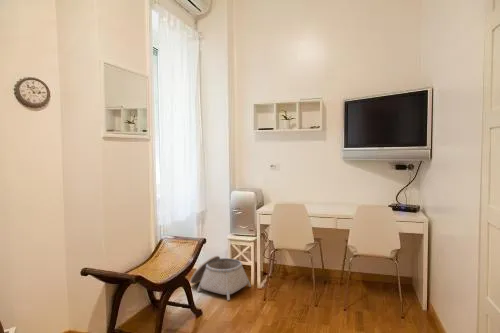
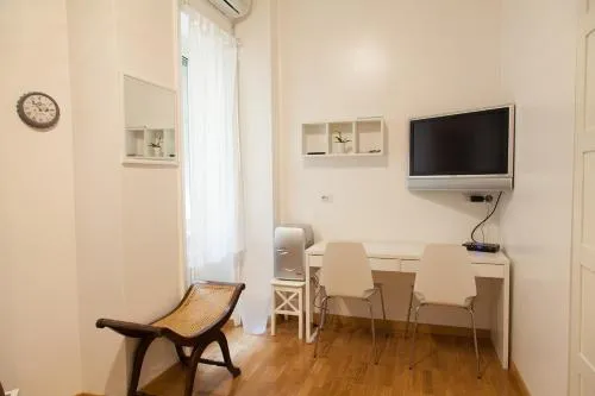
- basket [189,255,252,301]
